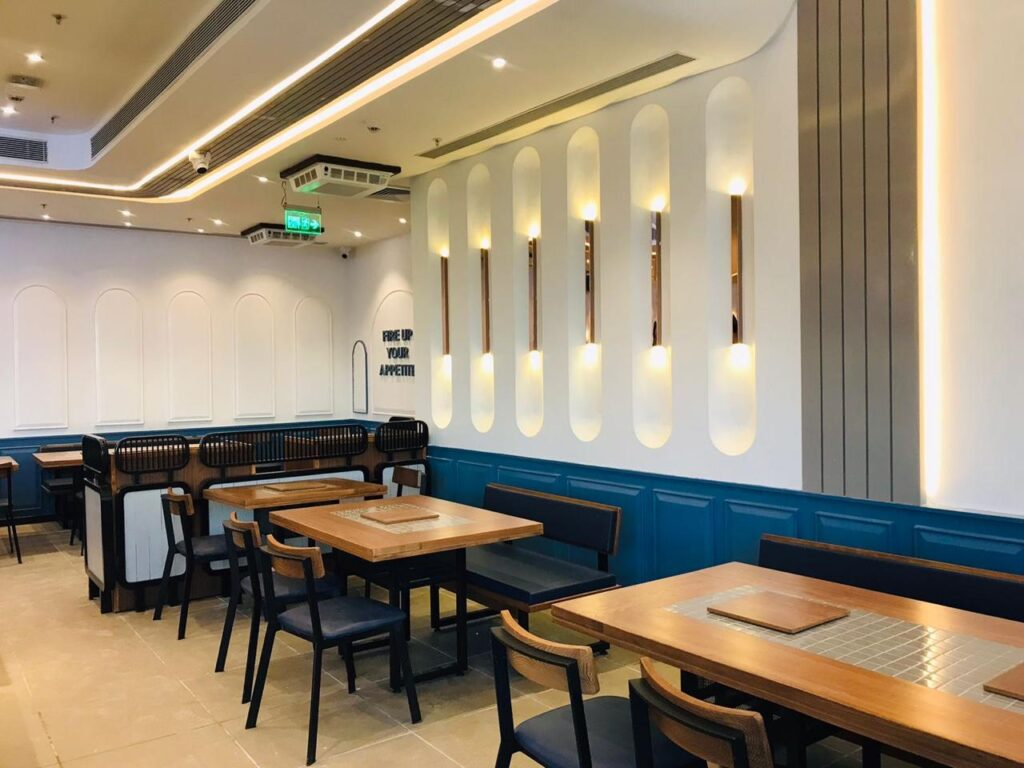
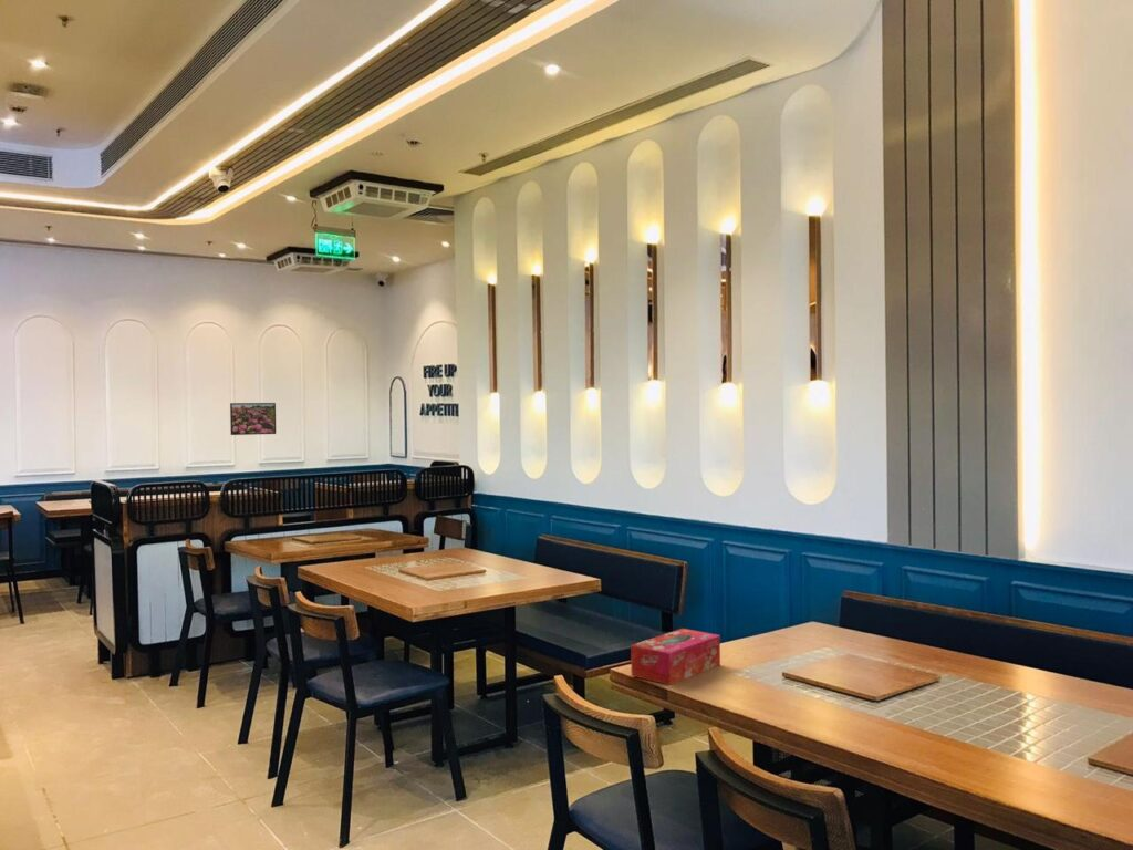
+ tissue box [630,628,721,686]
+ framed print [229,402,277,436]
